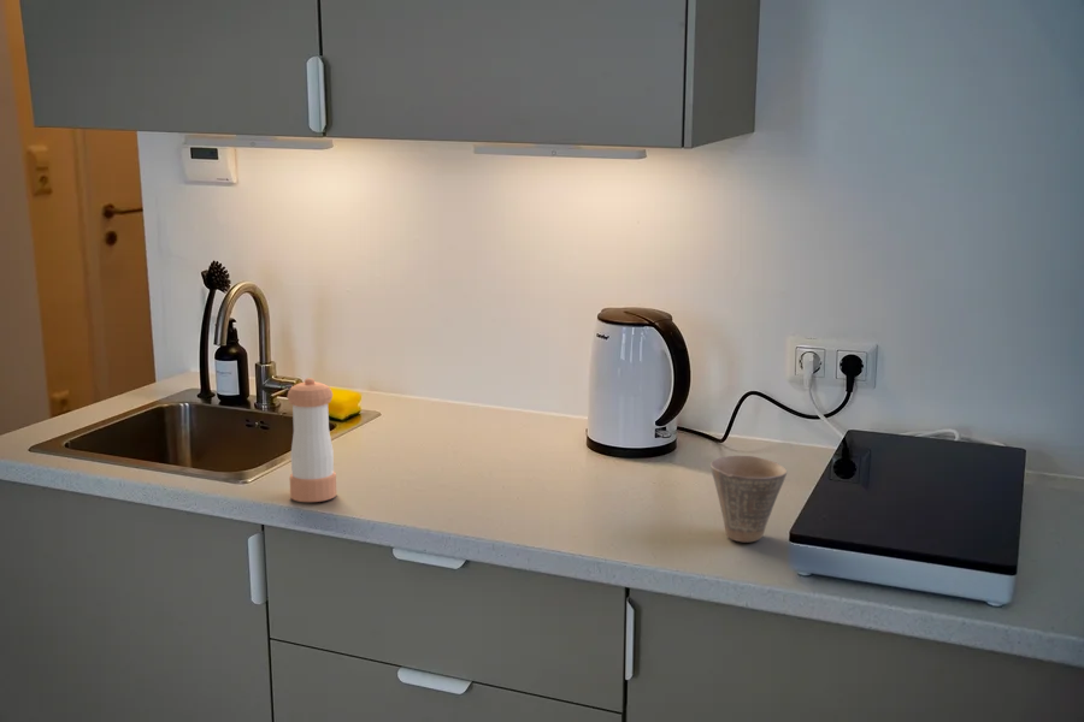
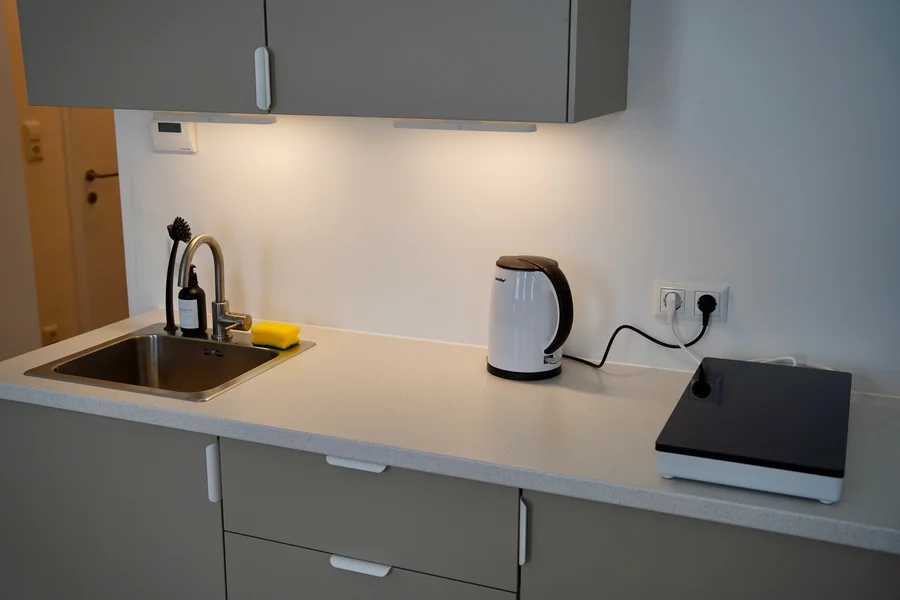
- cup [709,455,788,544]
- pepper shaker [285,377,337,503]
